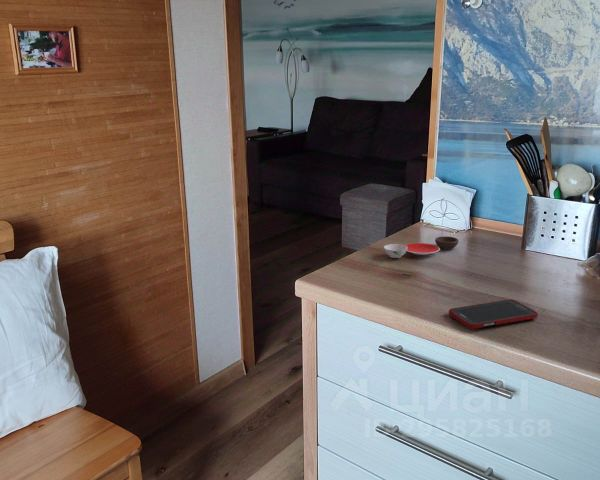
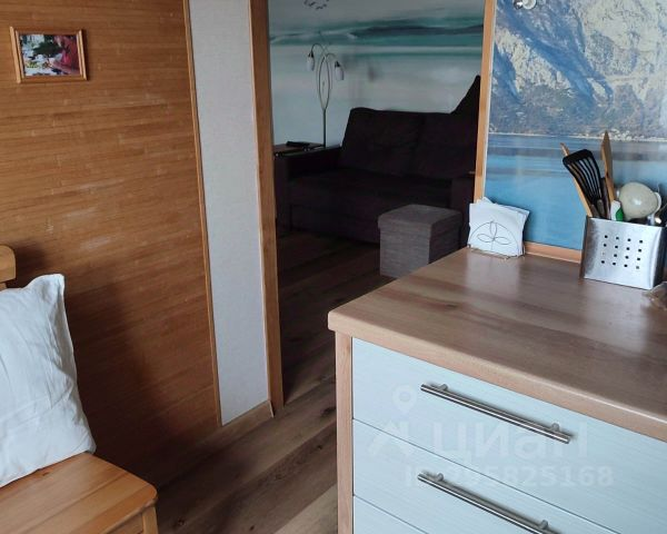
- cell phone [448,299,539,330]
- bowl [383,236,460,259]
